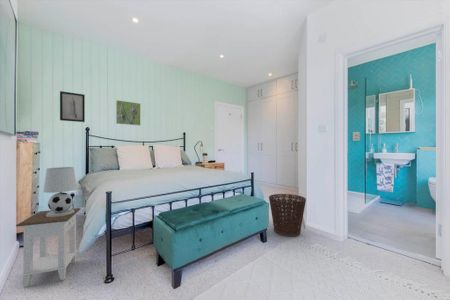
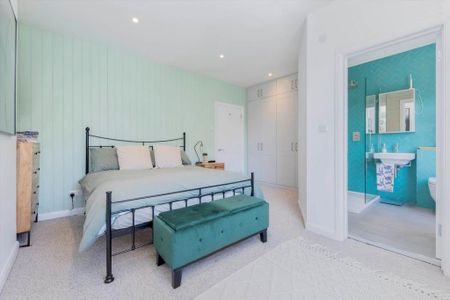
- wall art [59,90,86,123]
- basket [268,193,307,238]
- table lamp [42,166,78,217]
- nightstand [15,207,82,288]
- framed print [115,99,142,126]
